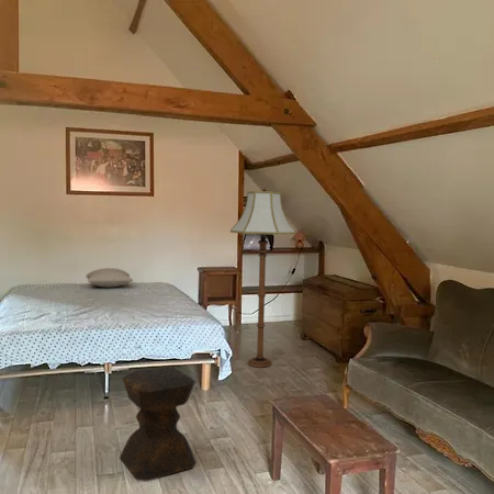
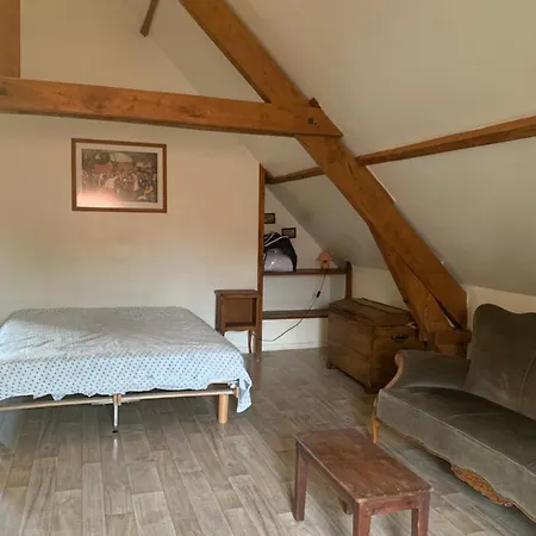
- stool [119,366,197,482]
- floor lamp [229,186,297,369]
- pillow [85,267,134,289]
